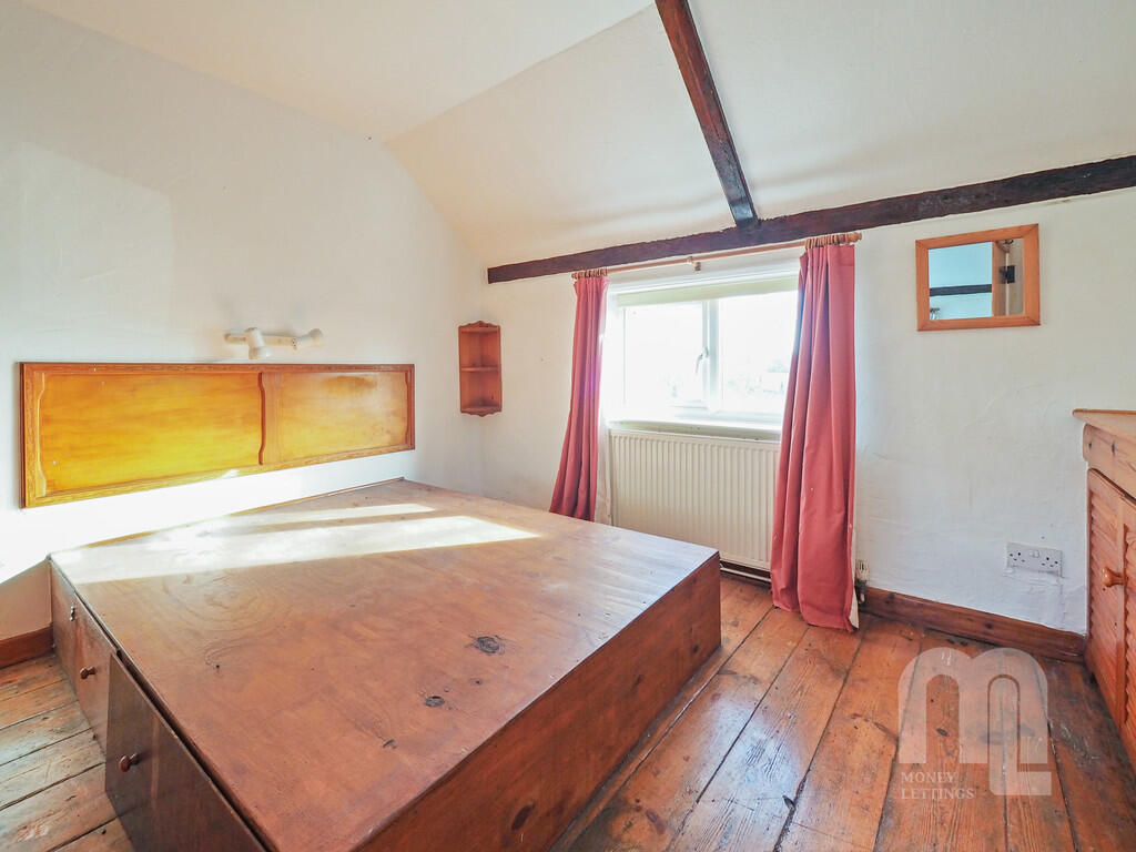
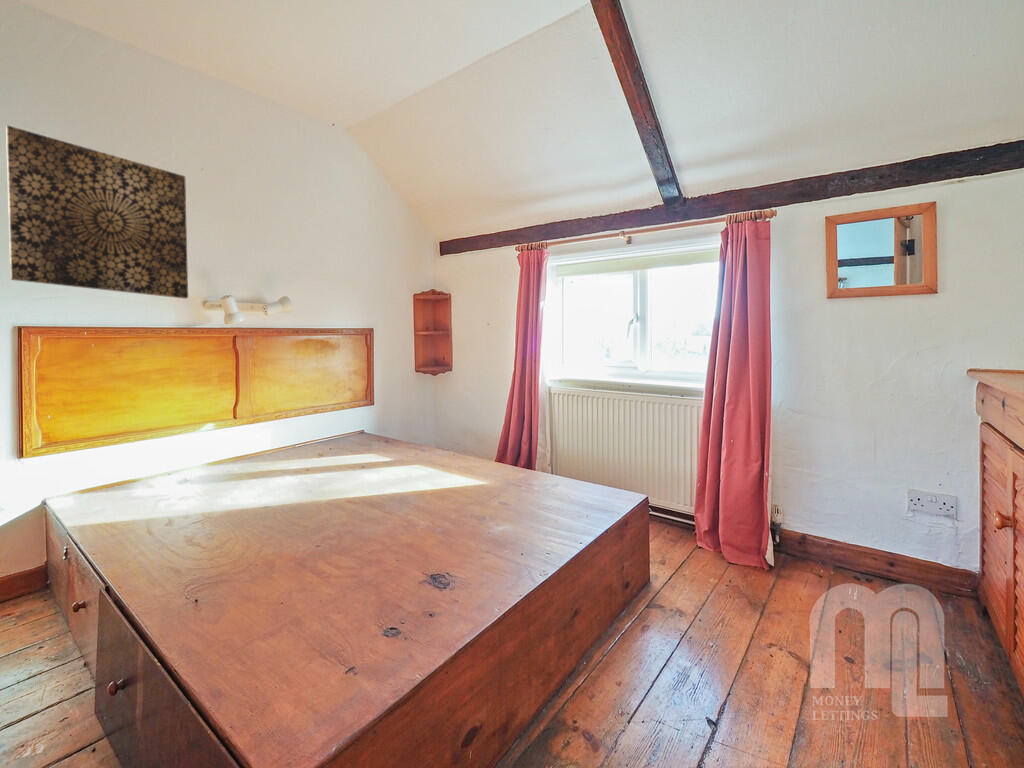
+ wall art [5,124,189,300]
